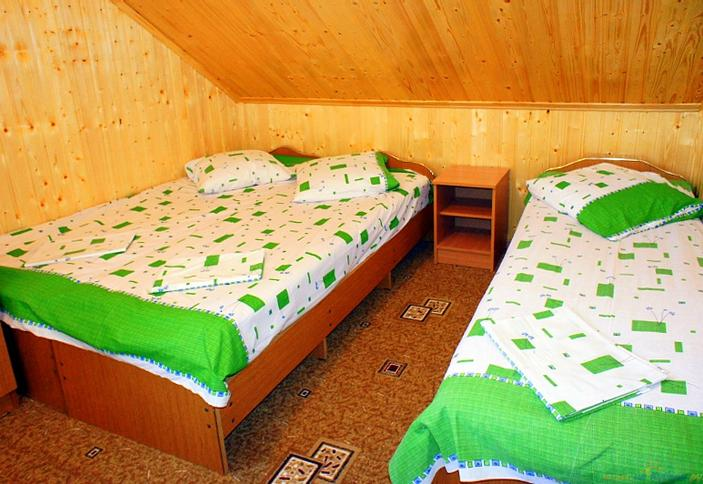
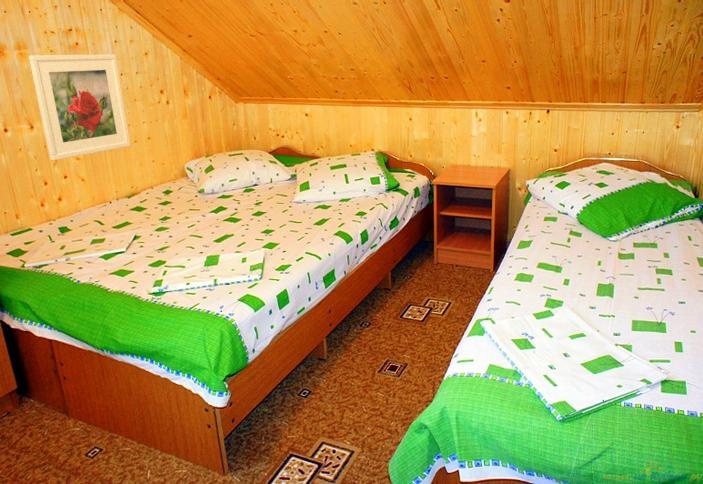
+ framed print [28,53,131,161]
